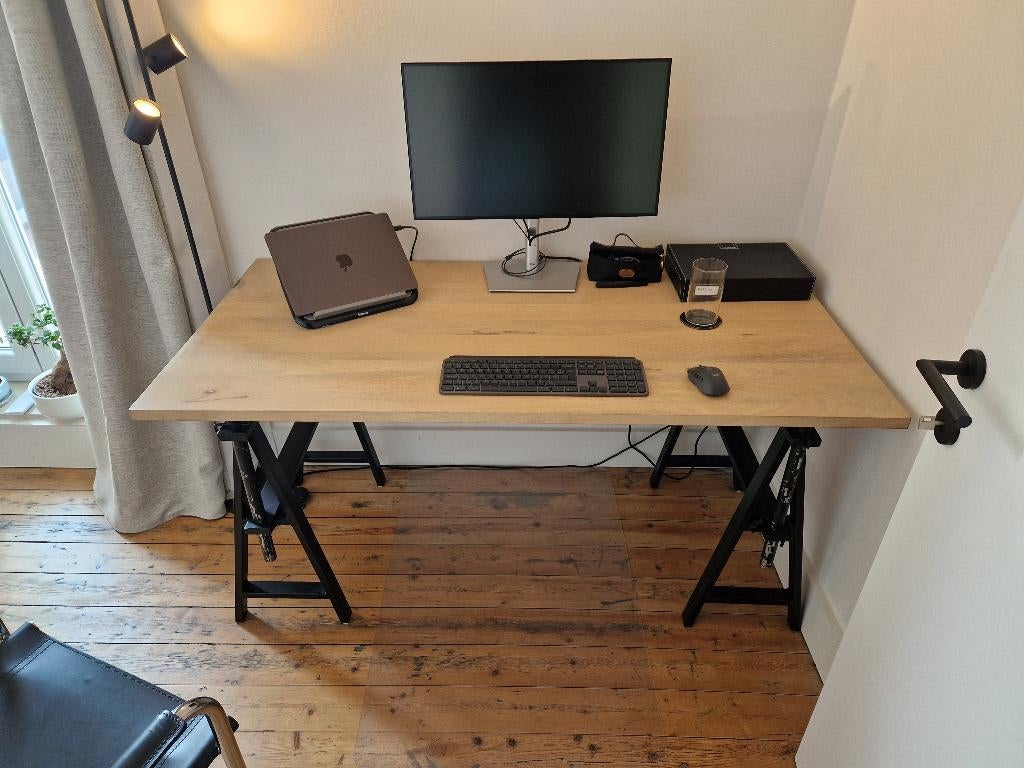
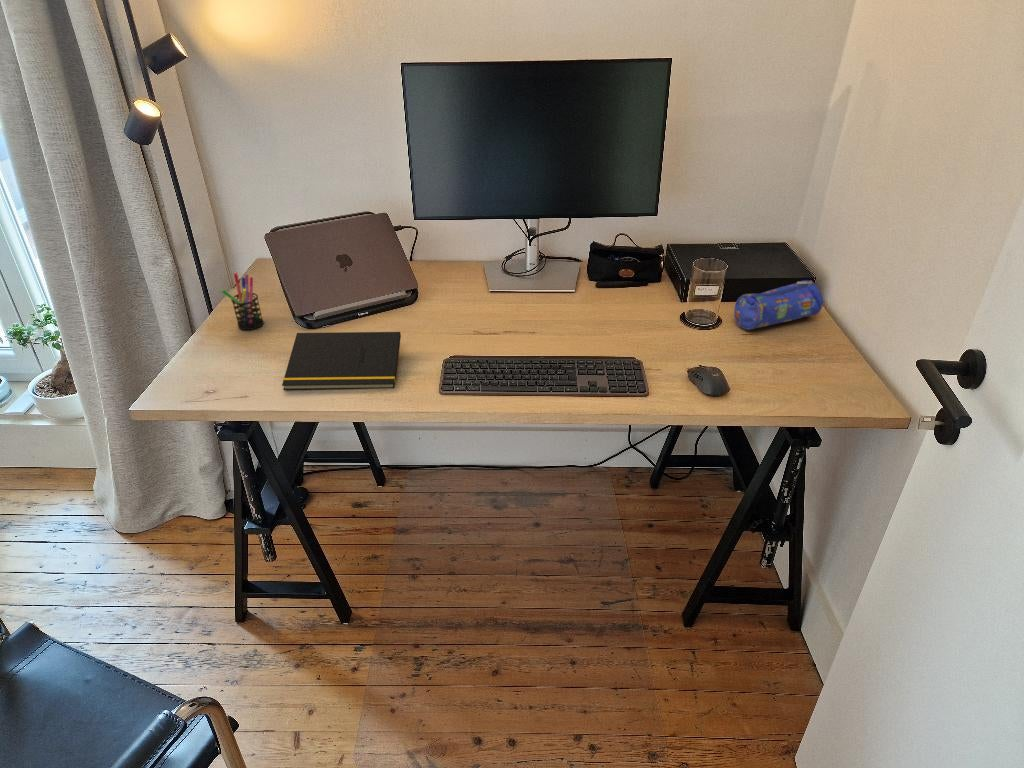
+ notepad [281,331,402,391]
+ pen holder [221,272,265,331]
+ pencil case [733,279,824,331]
